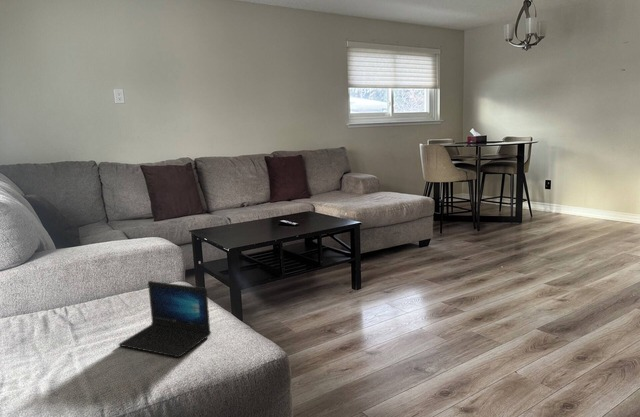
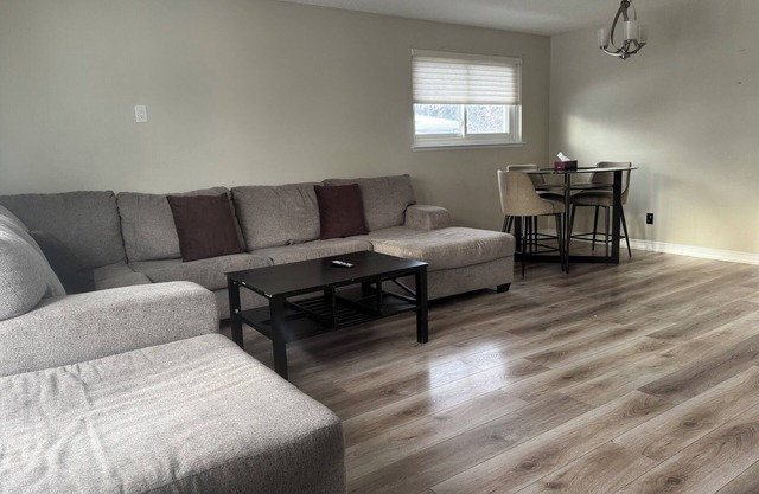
- laptop [118,280,212,358]
